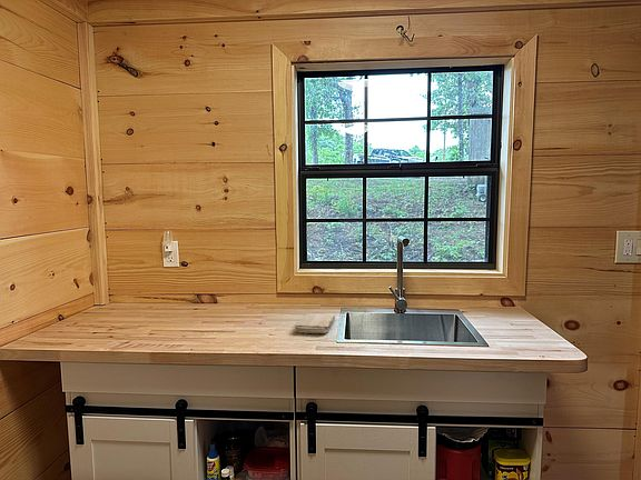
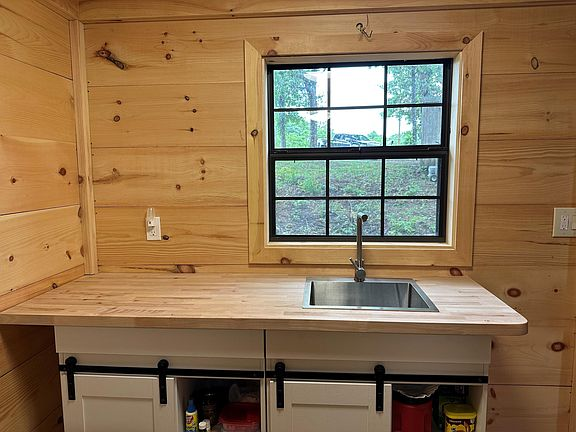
- washcloth [294,313,336,334]
